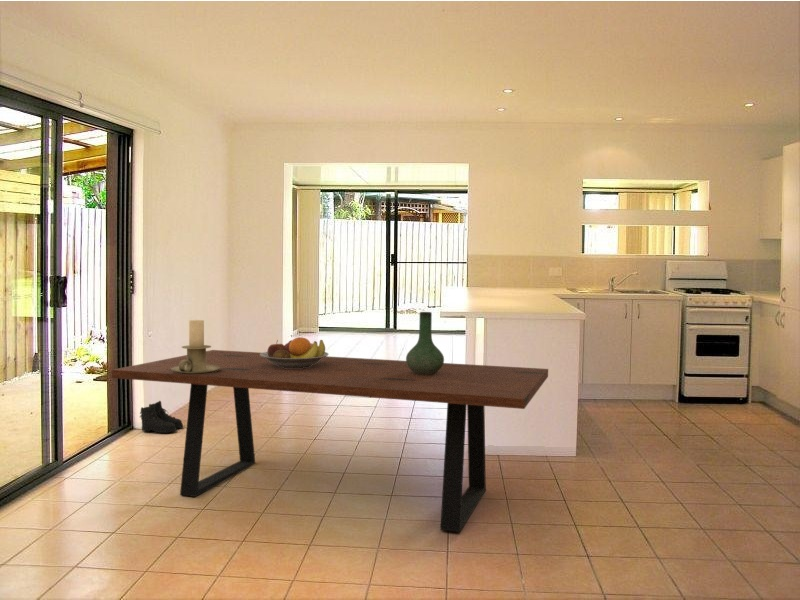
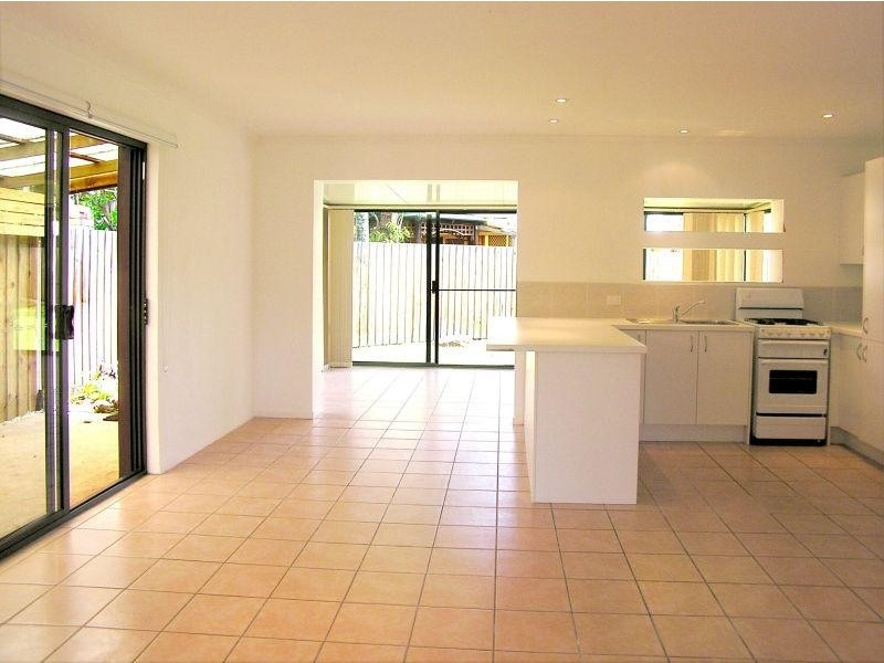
- vase [405,311,445,375]
- boots [139,400,184,434]
- candle holder [171,319,222,374]
- fruit bowl [260,336,330,368]
- dining table [111,349,549,533]
